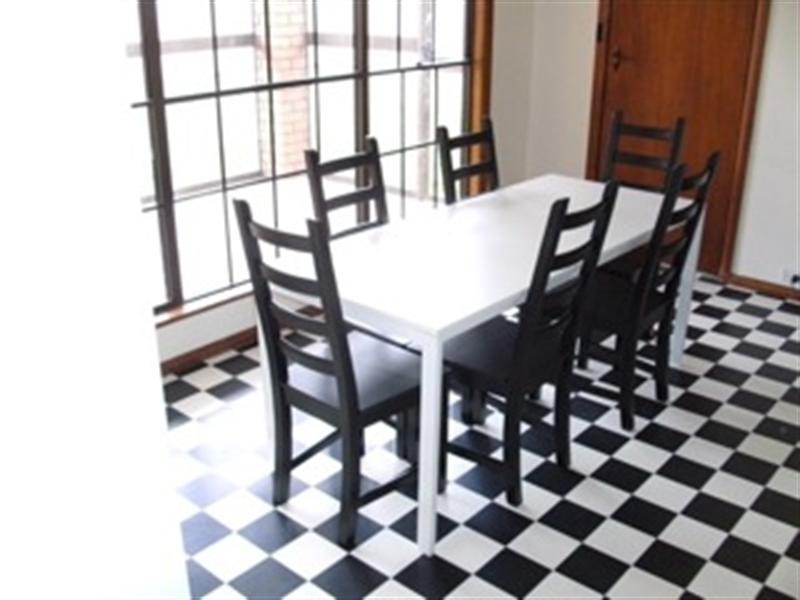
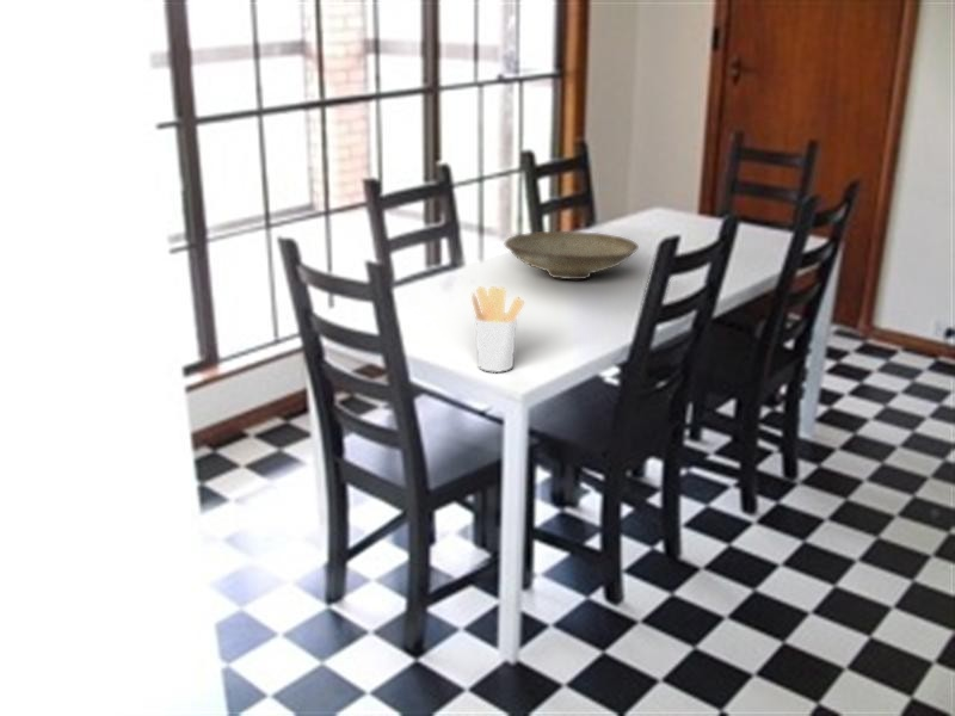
+ decorative bowl [504,230,640,280]
+ utensil holder [470,285,525,374]
